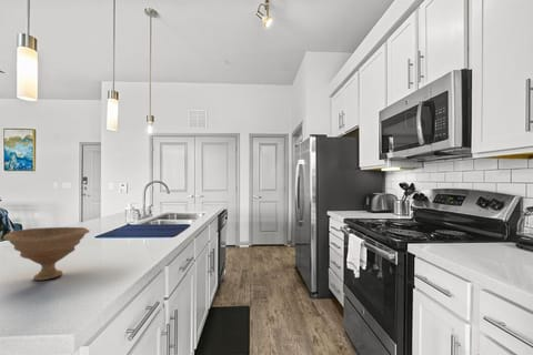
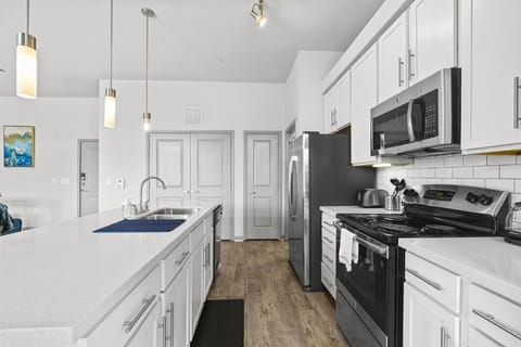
- bowl [2,226,91,281]
